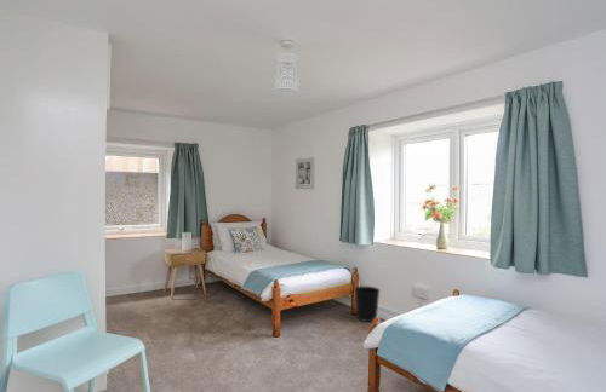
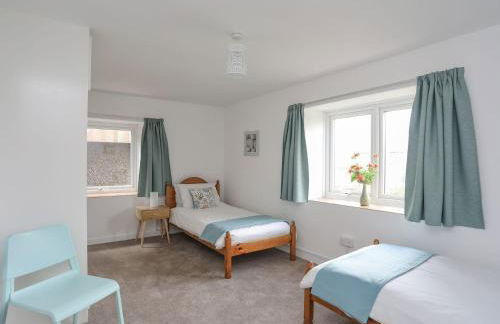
- wastebasket [354,286,381,323]
